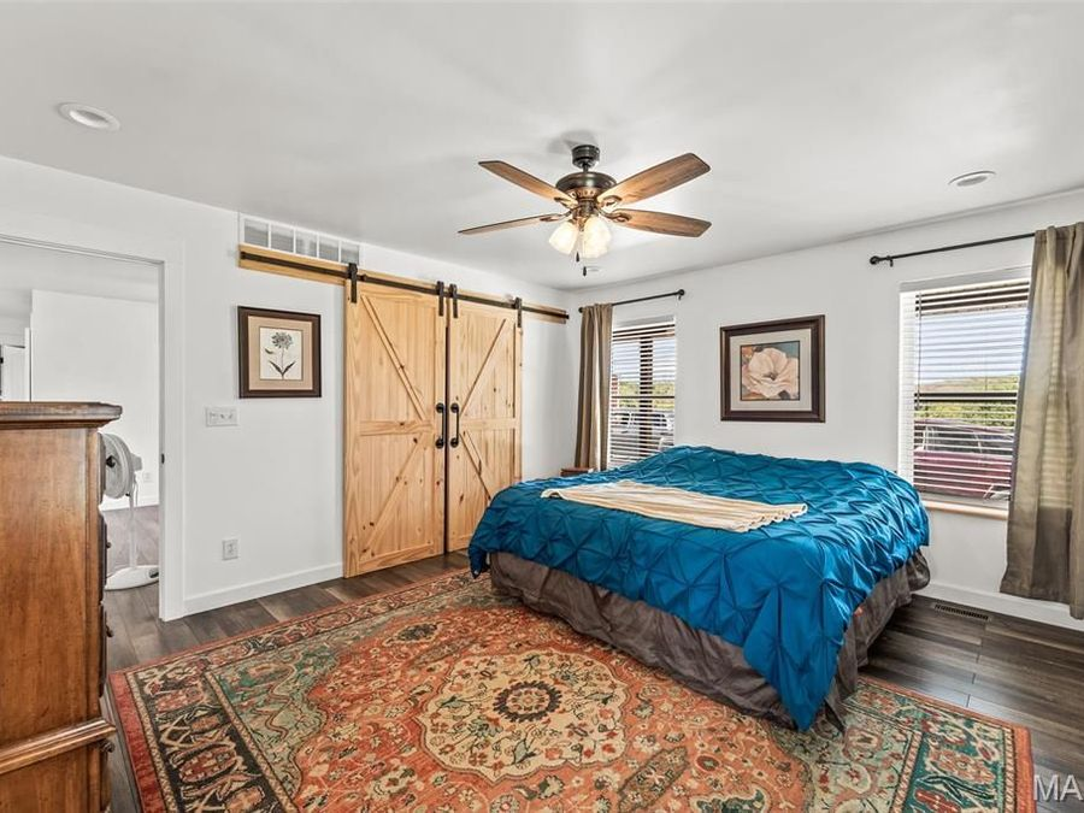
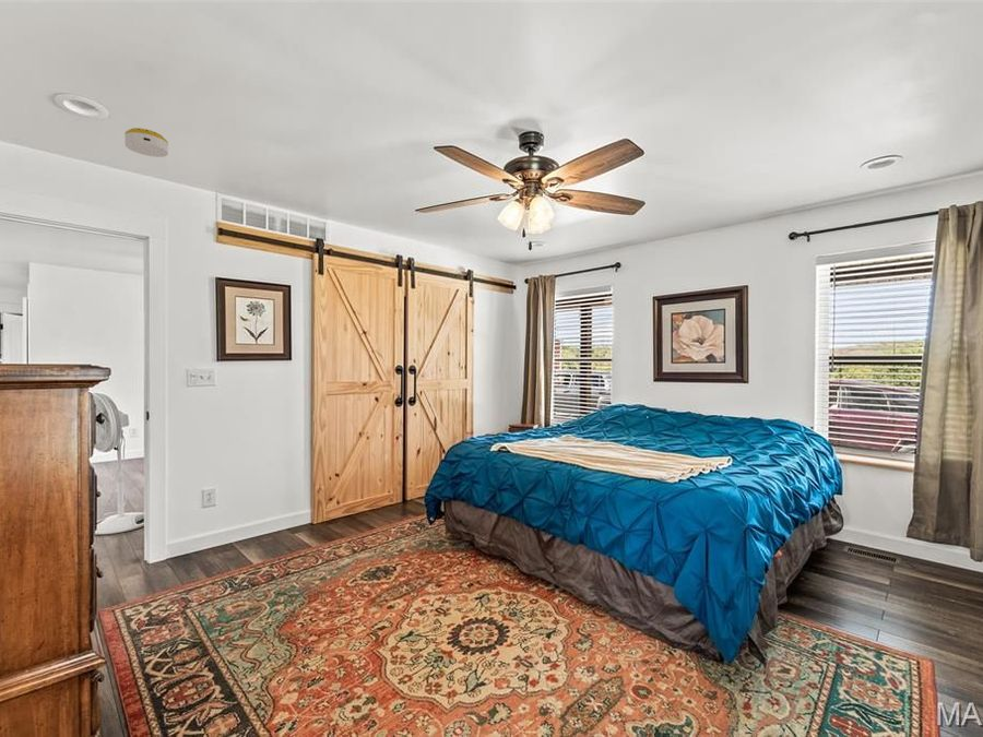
+ smoke detector [123,127,169,158]
